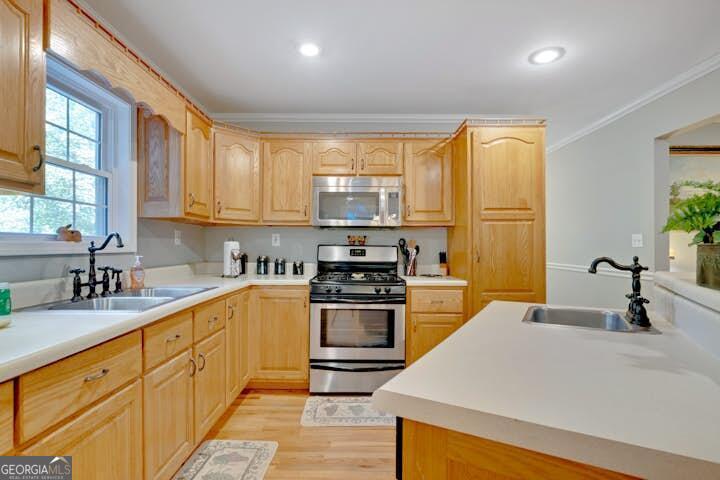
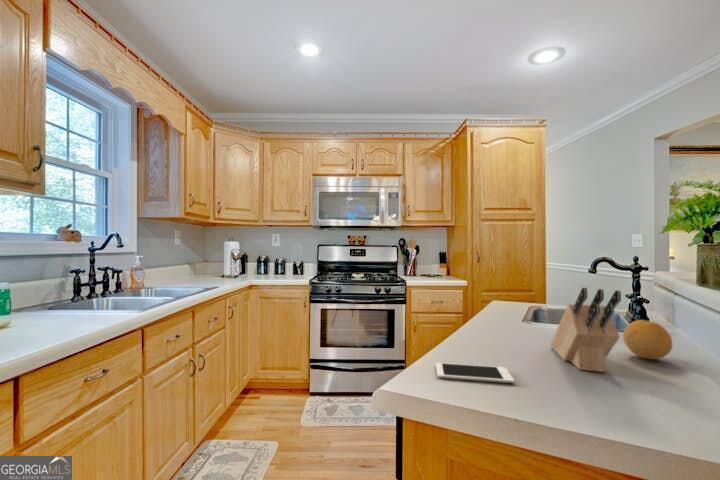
+ knife block [550,287,622,373]
+ cell phone [435,362,515,384]
+ fruit [622,319,673,360]
